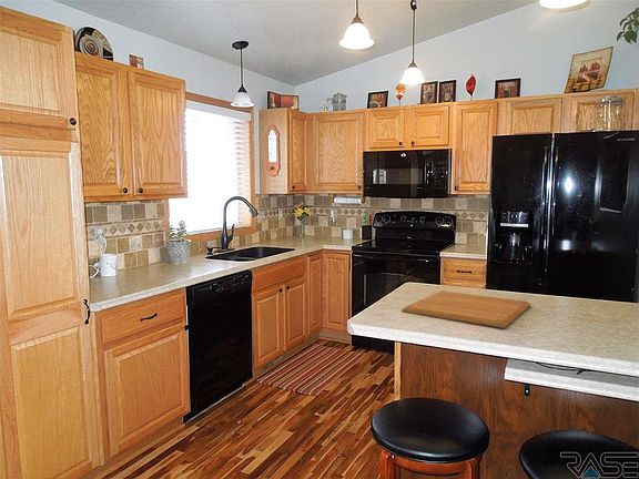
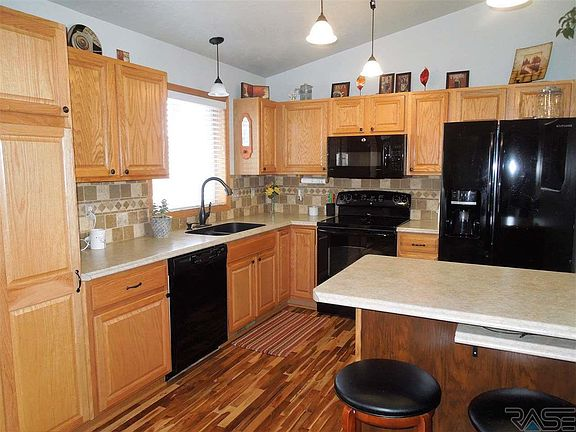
- chopping board [400,289,531,329]
